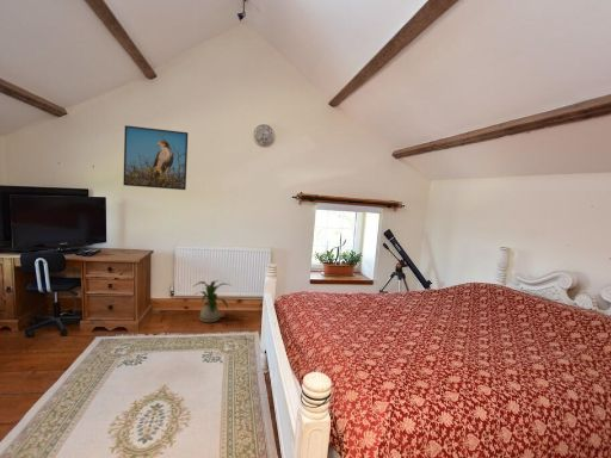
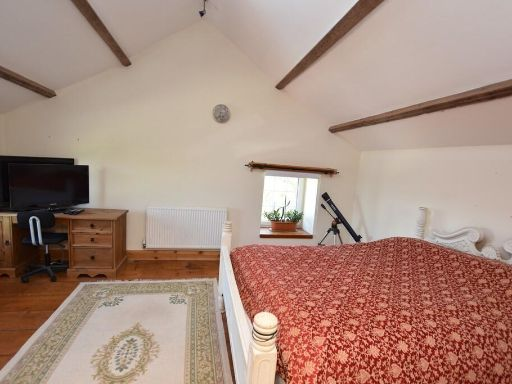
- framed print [122,124,189,191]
- house plant [191,279,234,323]
